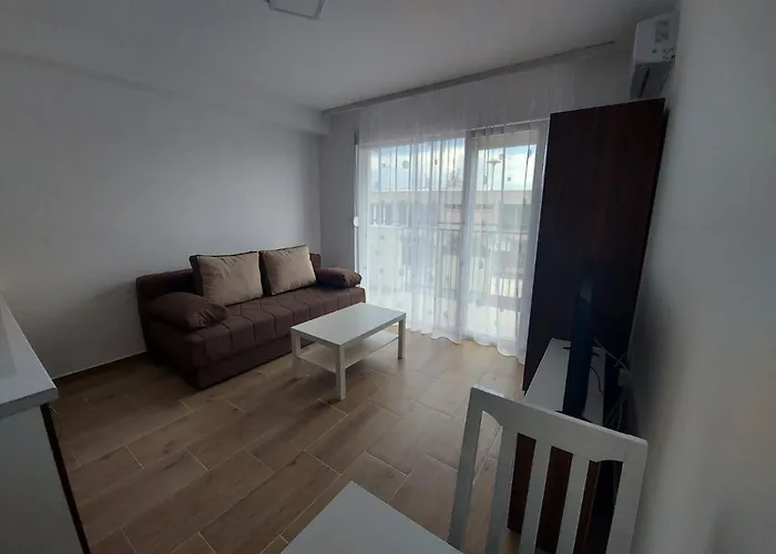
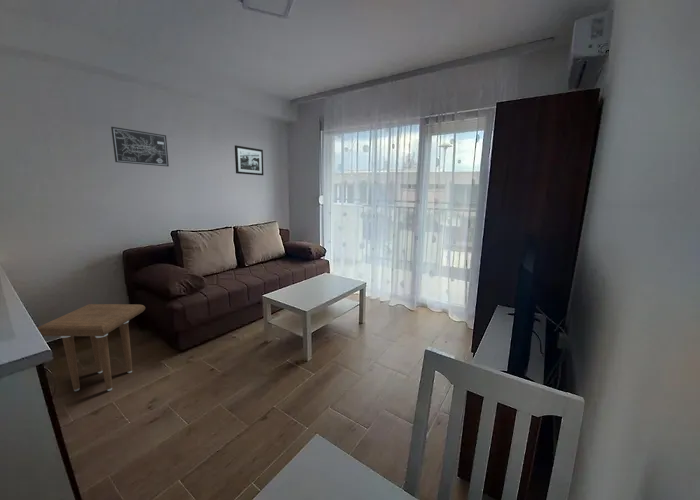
+ picture frame [234,144,265,176]
+ side table [37,303,146,392]
+ wall art [110,126,170,167]
